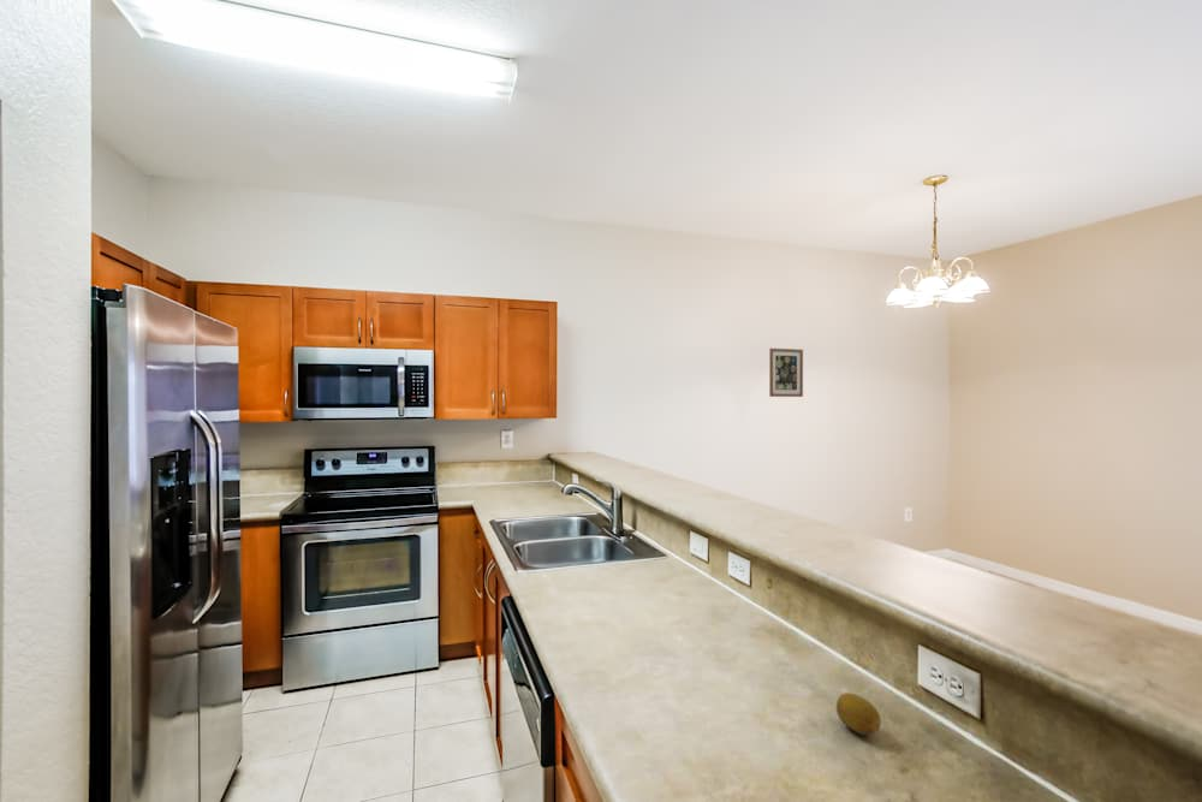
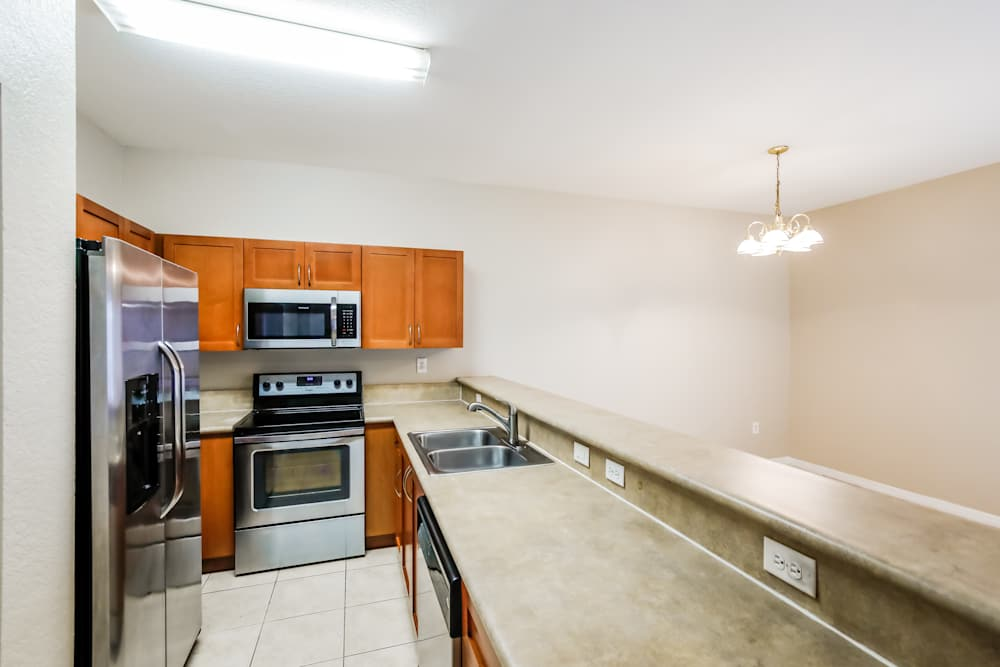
- wall art [768,347,804,398]
- fruit [835,691,882,736]
